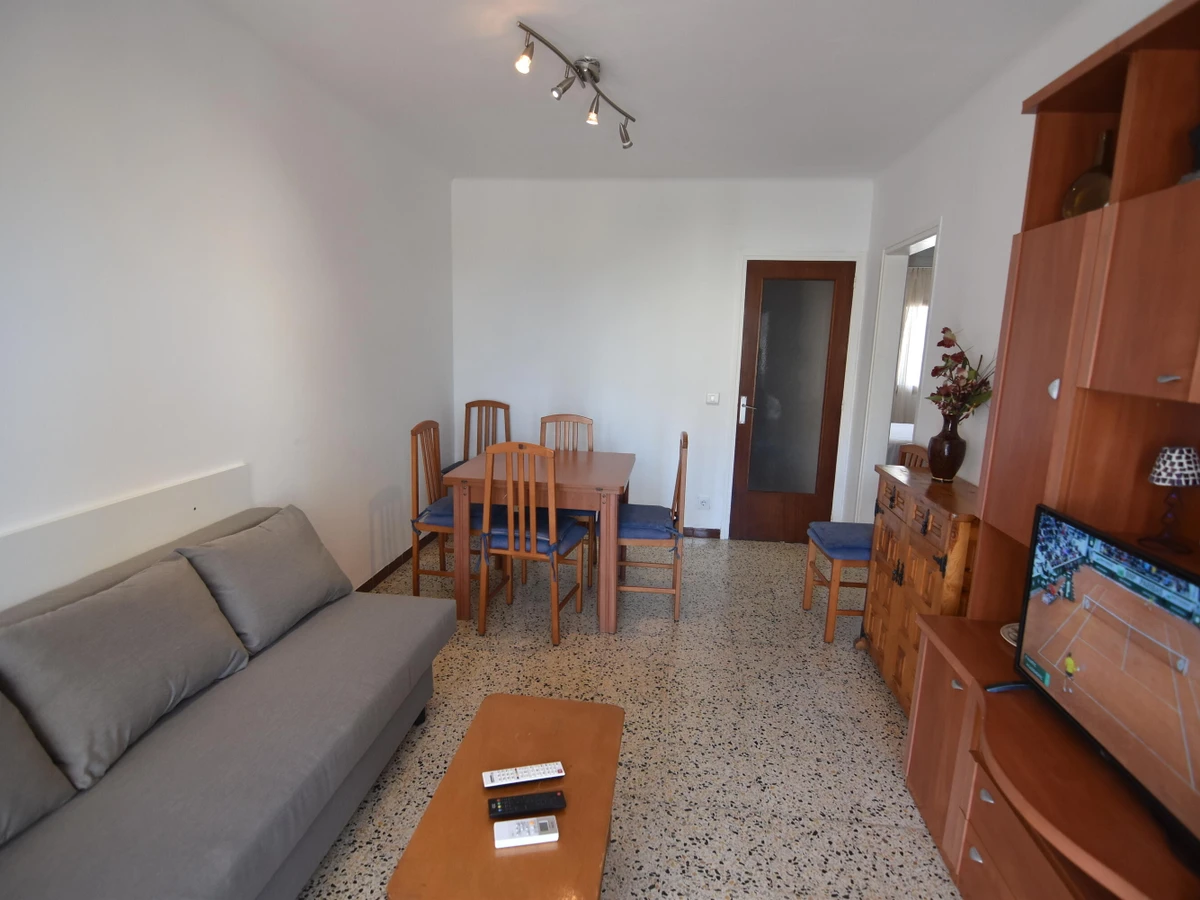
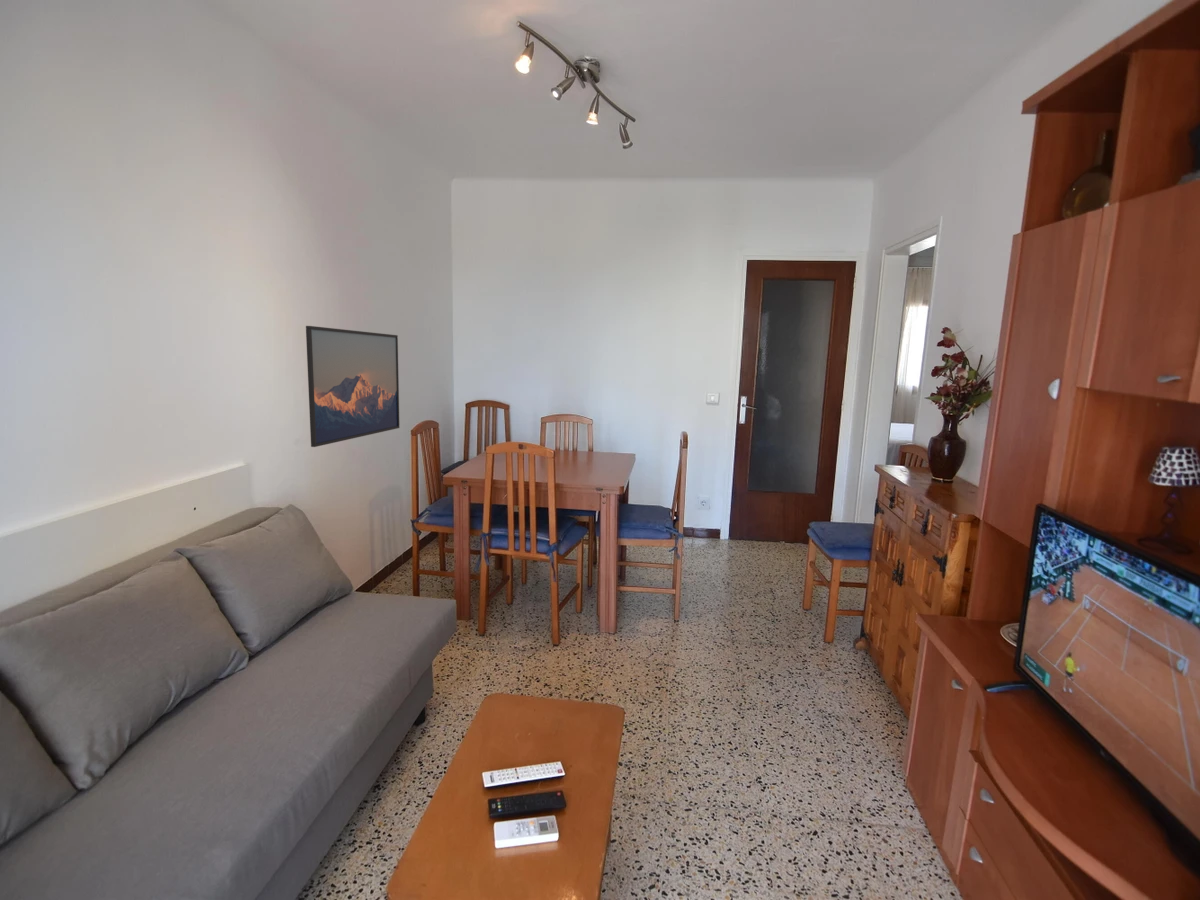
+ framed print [305,325,401,448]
